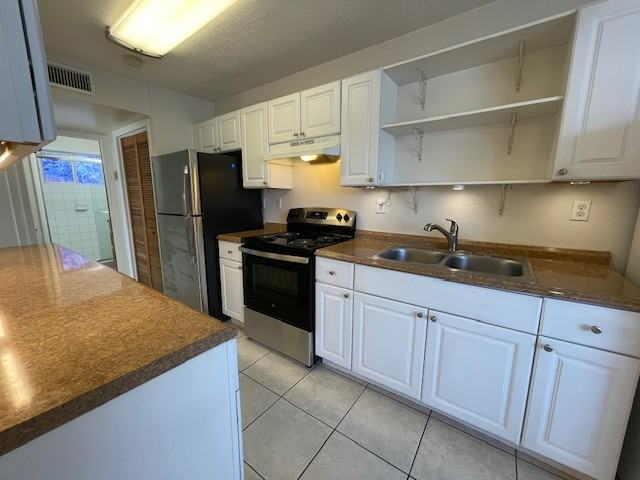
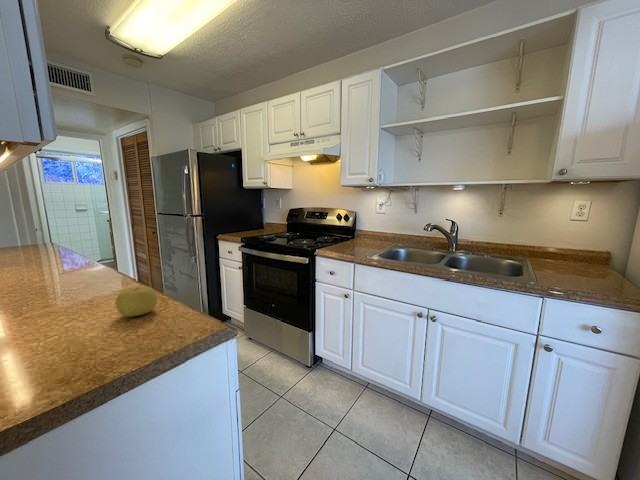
+ fruit [114,285,158,318]
